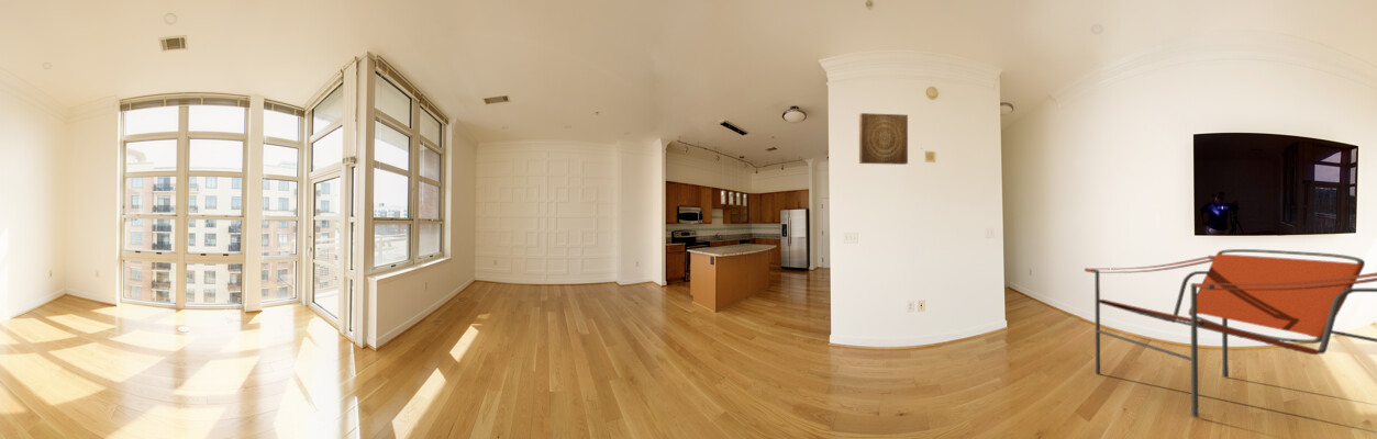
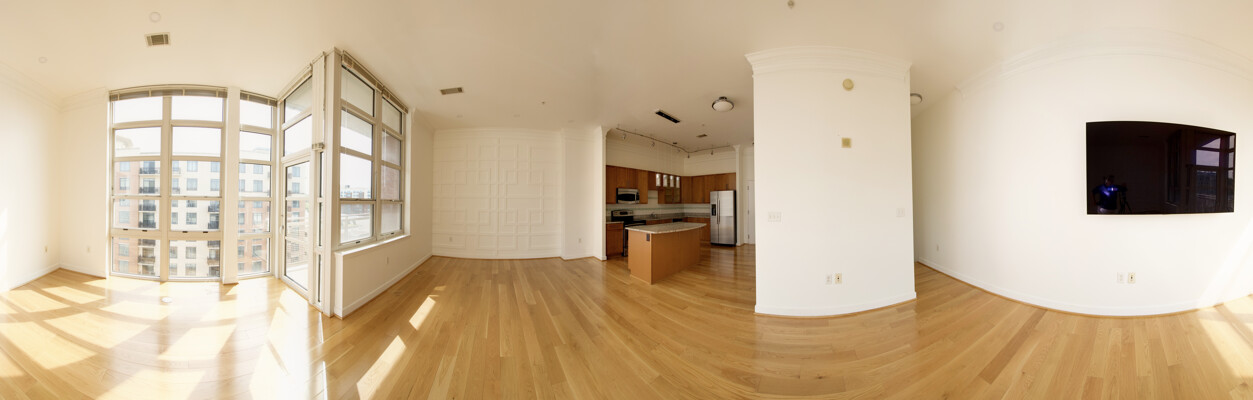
- armchair [1084,248,1377,418]
- wall art [858,112,909,166]
